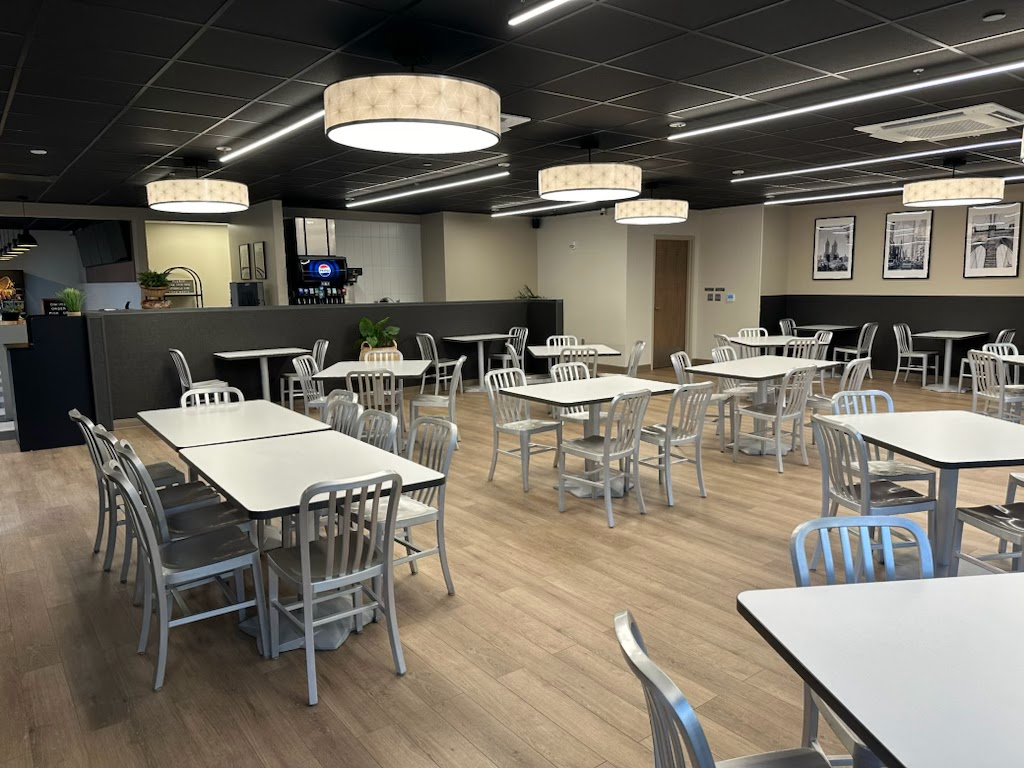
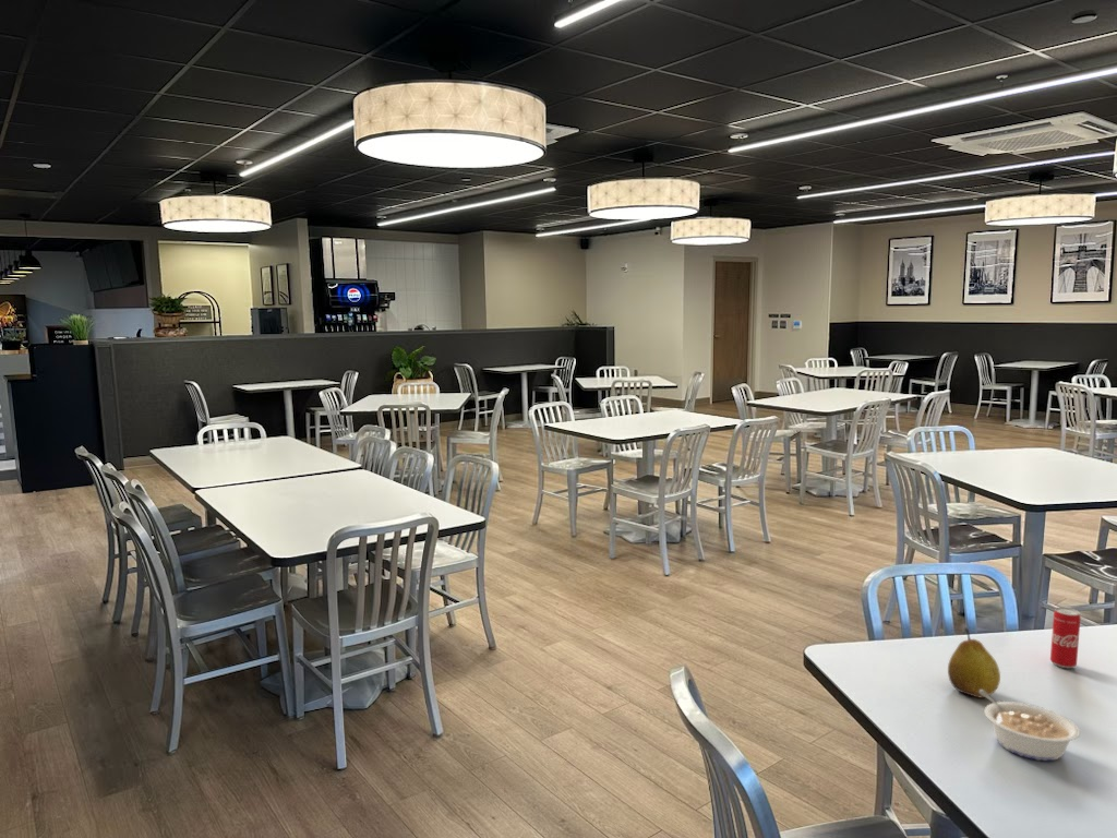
+ beverage can [1049,606,1081,669]
+ fruit [947,627,1001,699]
+ legume [978,690,1081,762]
